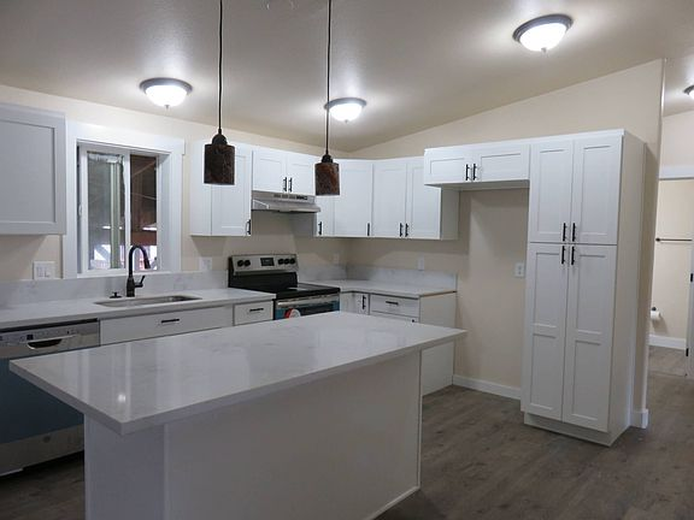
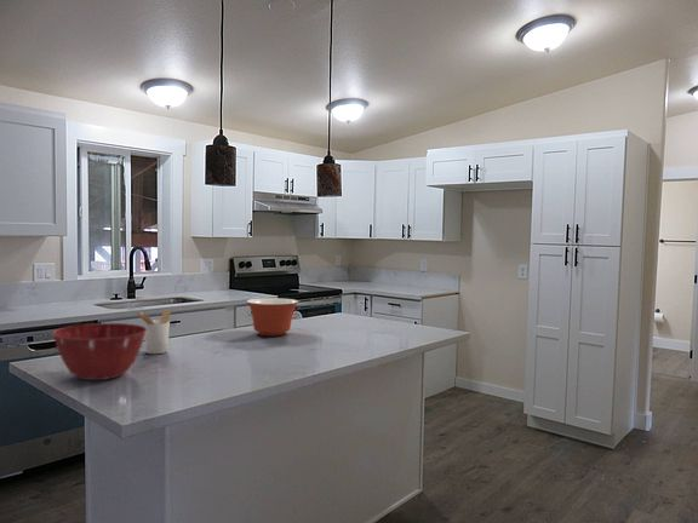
+ mixing bowl [51,322,147,381]
+ mixing bowl [246,297,299,337]
+ utensil holder [135,308,172,355]
